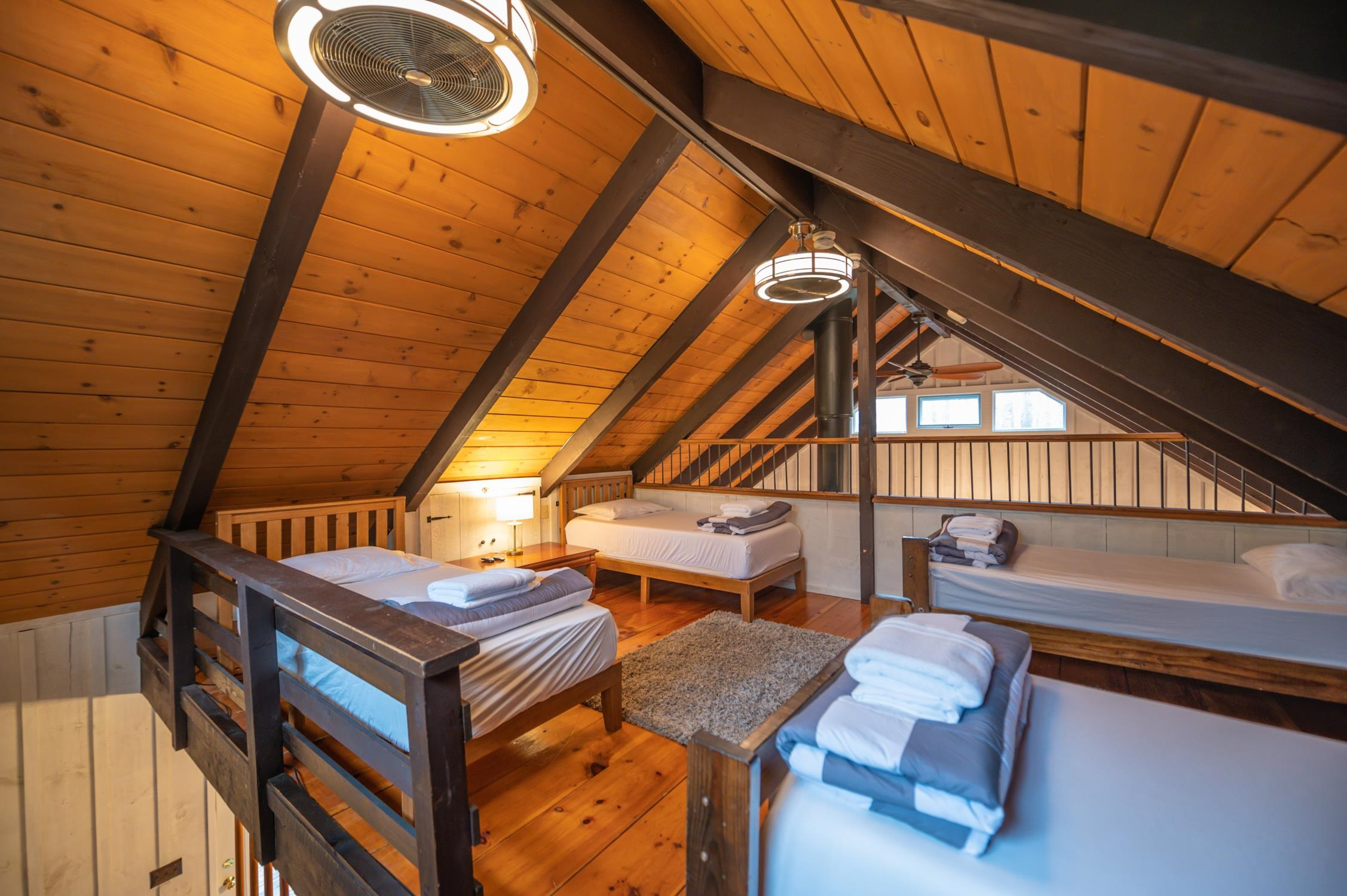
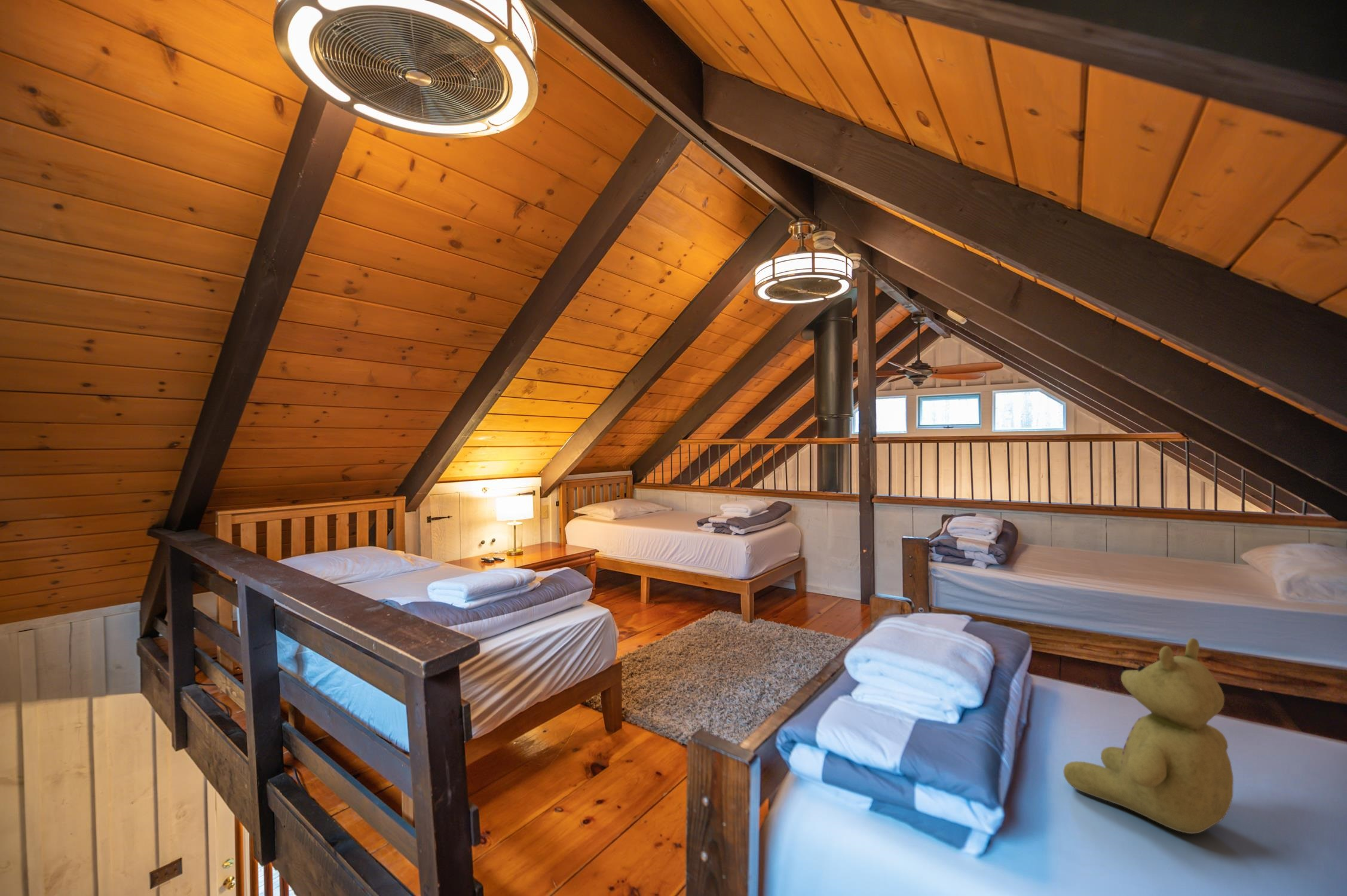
+ stuffed bear [1063,637,1234,834]
